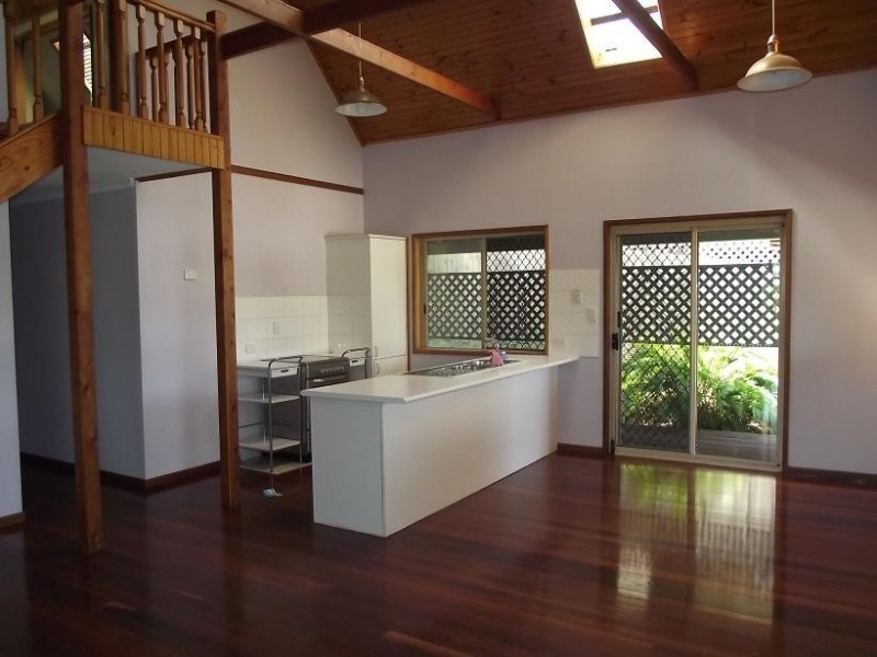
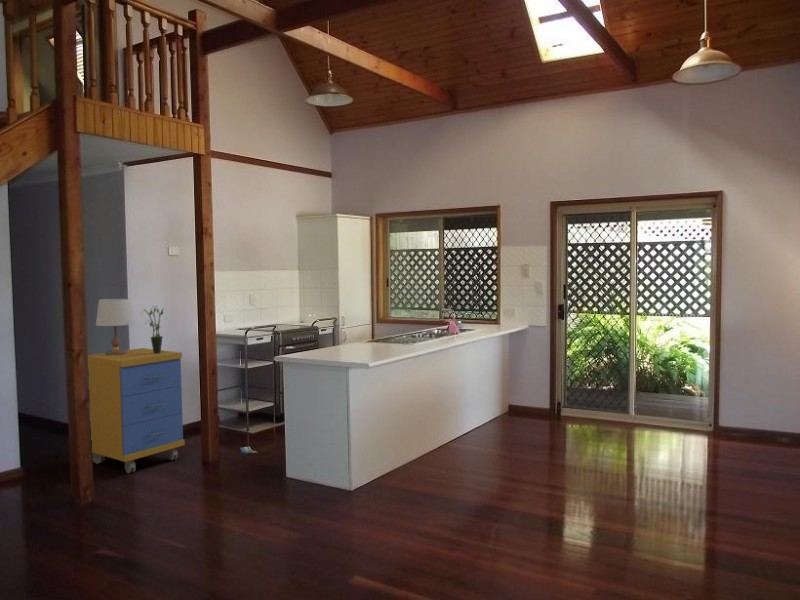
+ table lamp [95,298,135,355]
+ storage cabinet [87,347,186,474]
+ potted plant [139,305,164,354]
